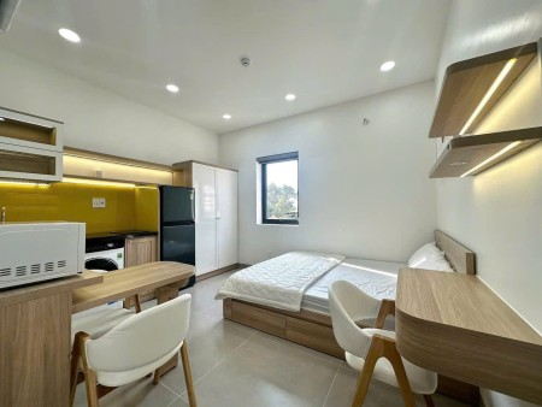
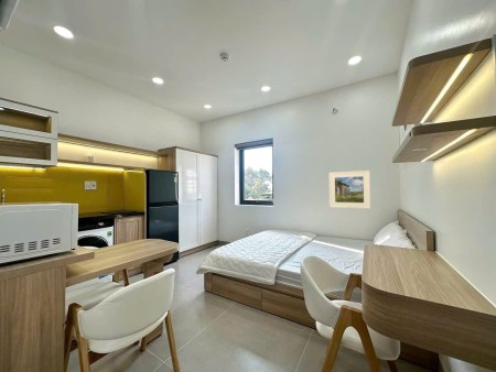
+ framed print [328,169,371,210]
